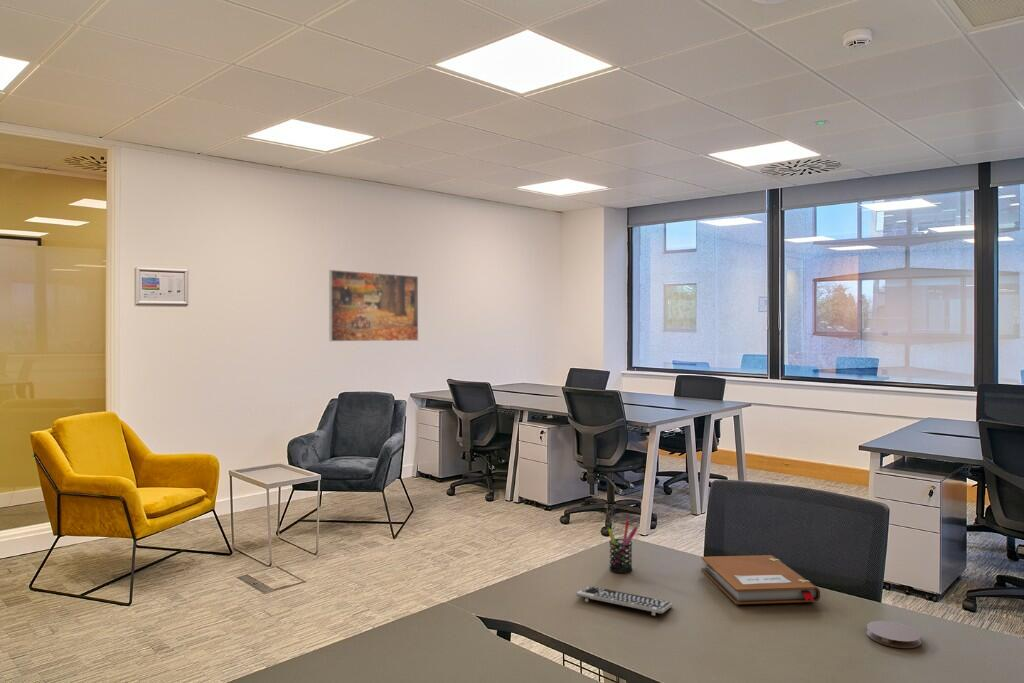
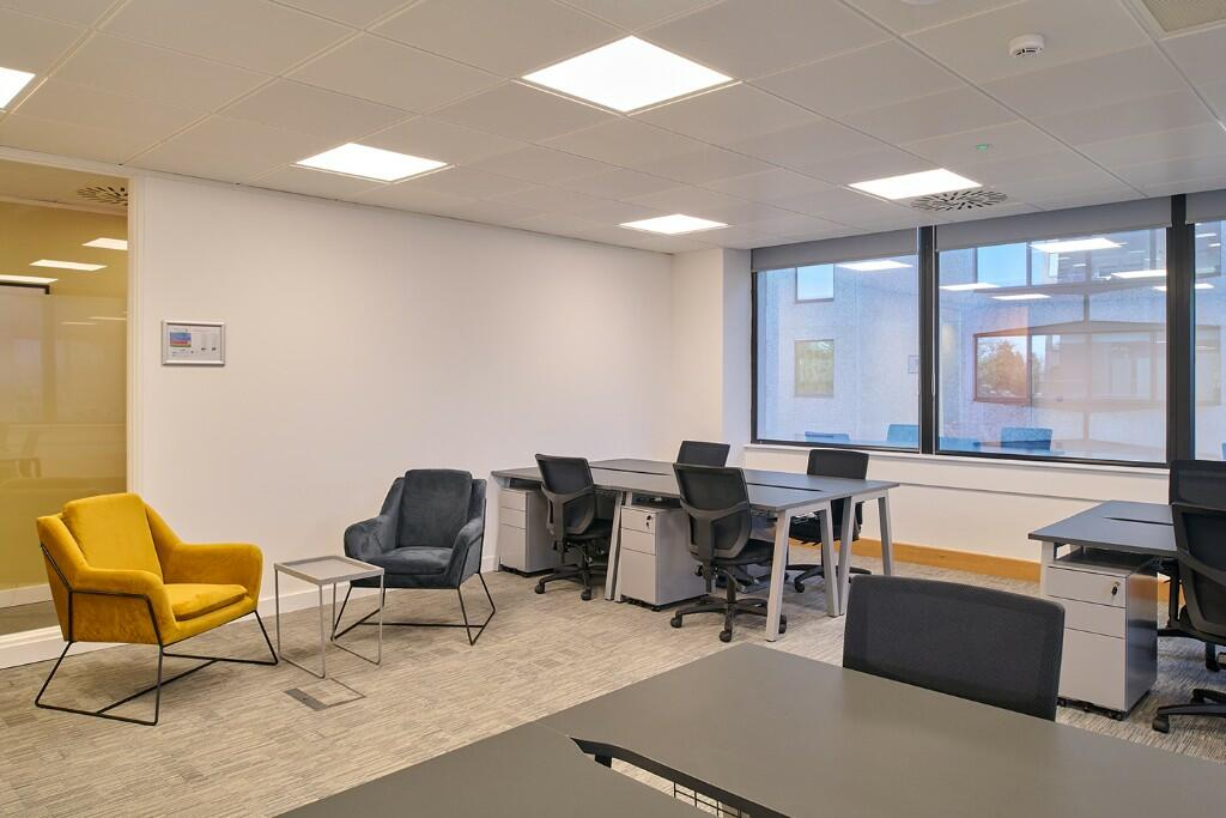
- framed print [328,269,419,342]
- pen holder [606,519,639,574]
- coaster [866,620,922,649]
- notebook [700,554,821,605]
- keyboard [575,585,673,617]
